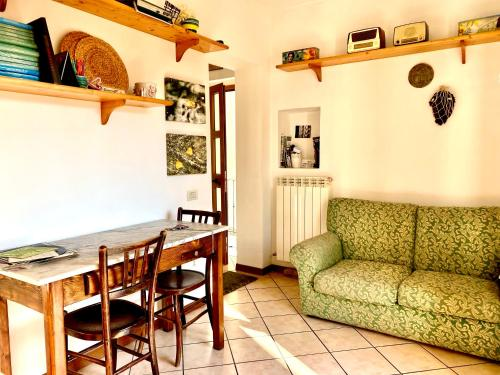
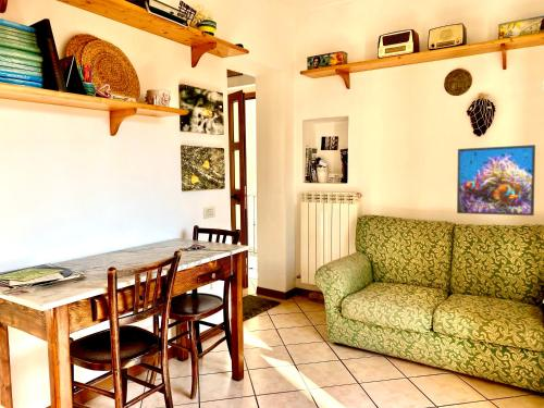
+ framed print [456,144,536,217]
